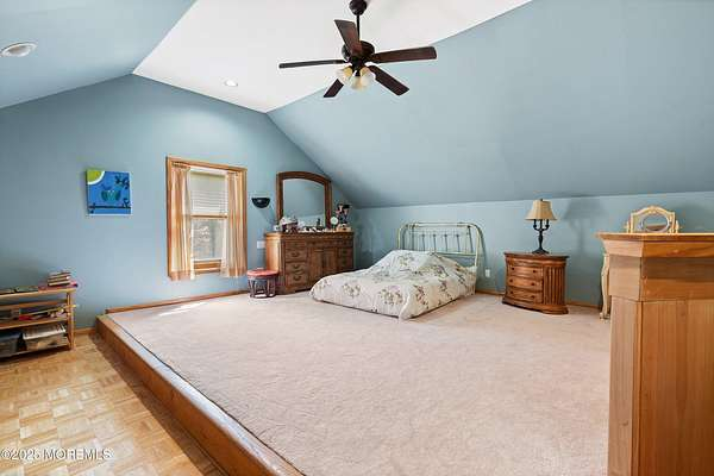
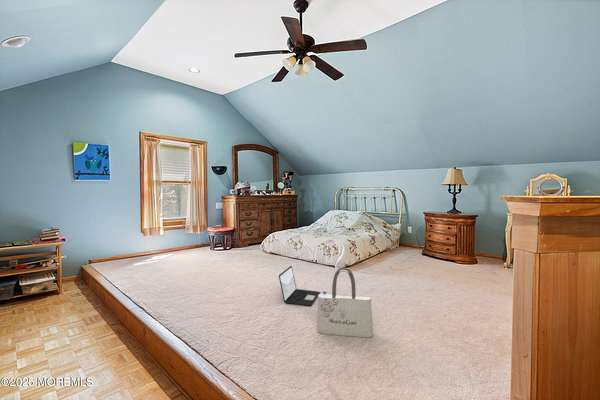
+ tote bag [316,267,374,338]
+ laptop [278,265,321,307]
